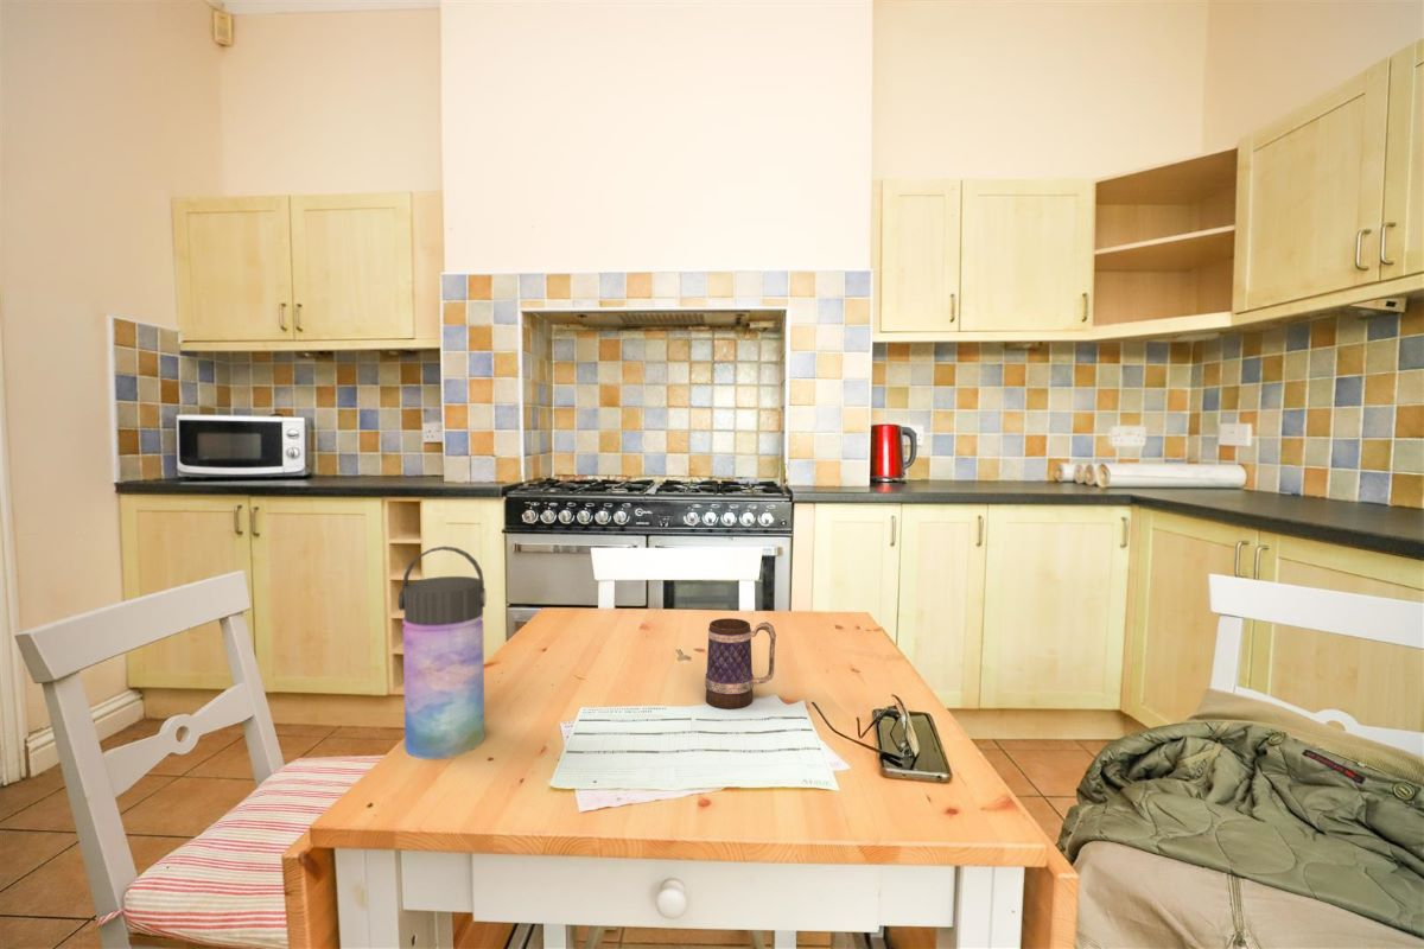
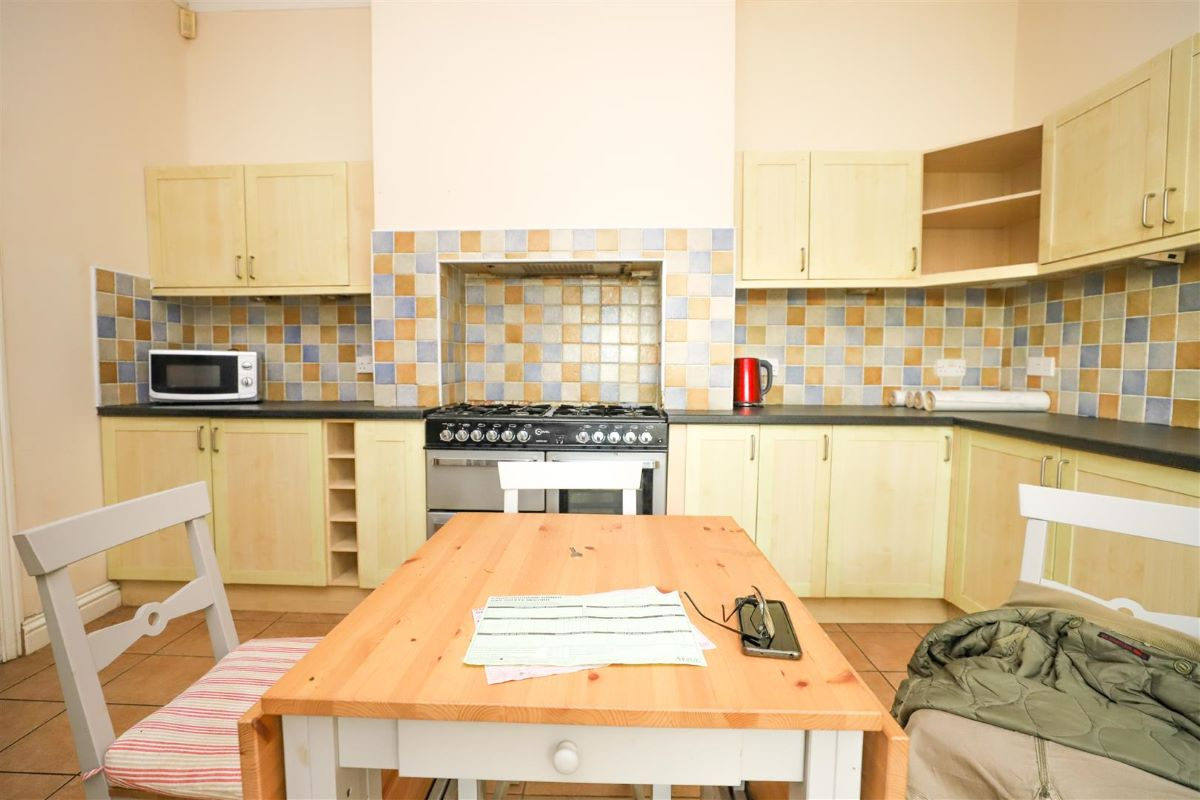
- water bottle [398,546,488,760]
- mug [704,617,777,711]
